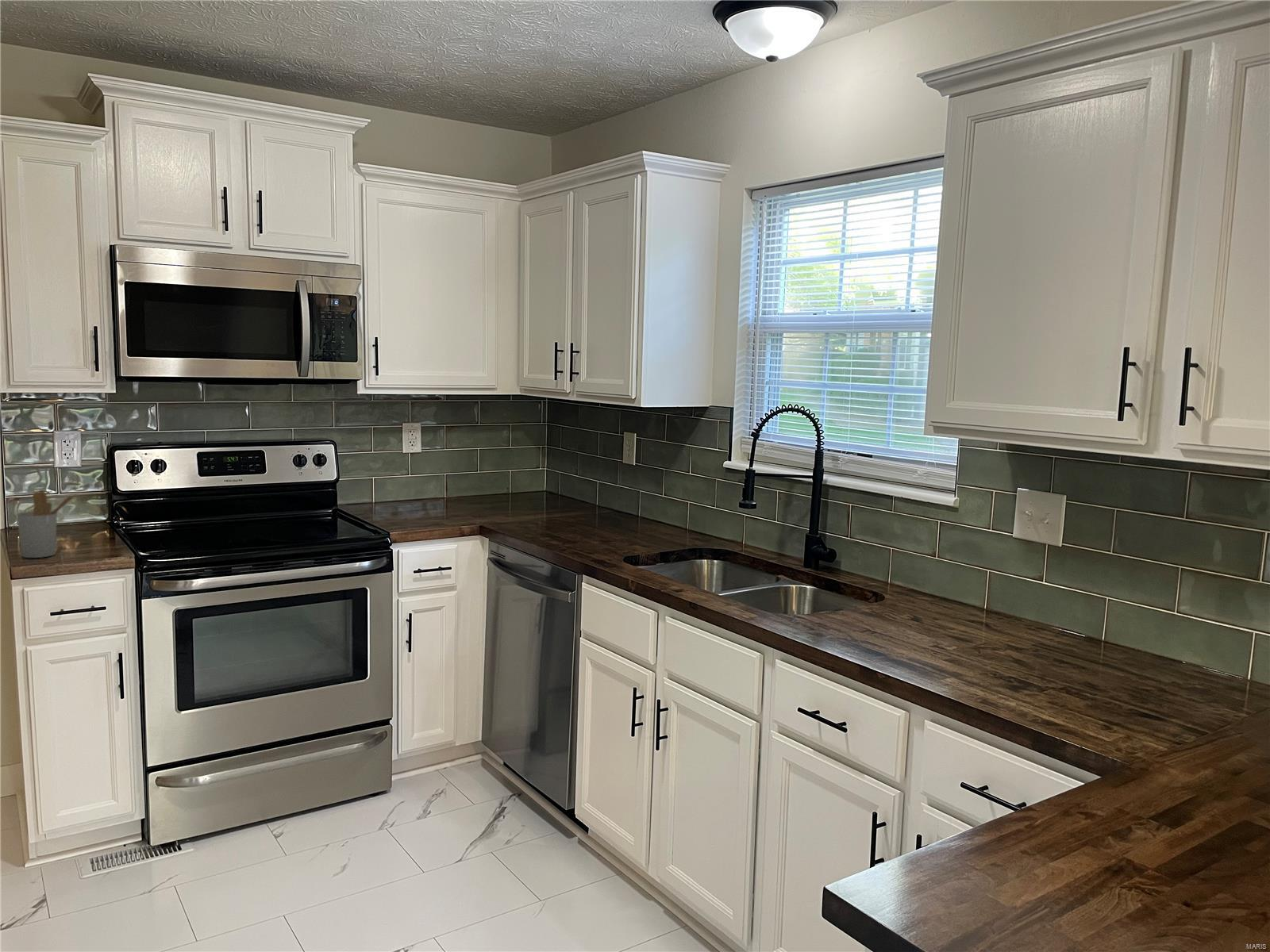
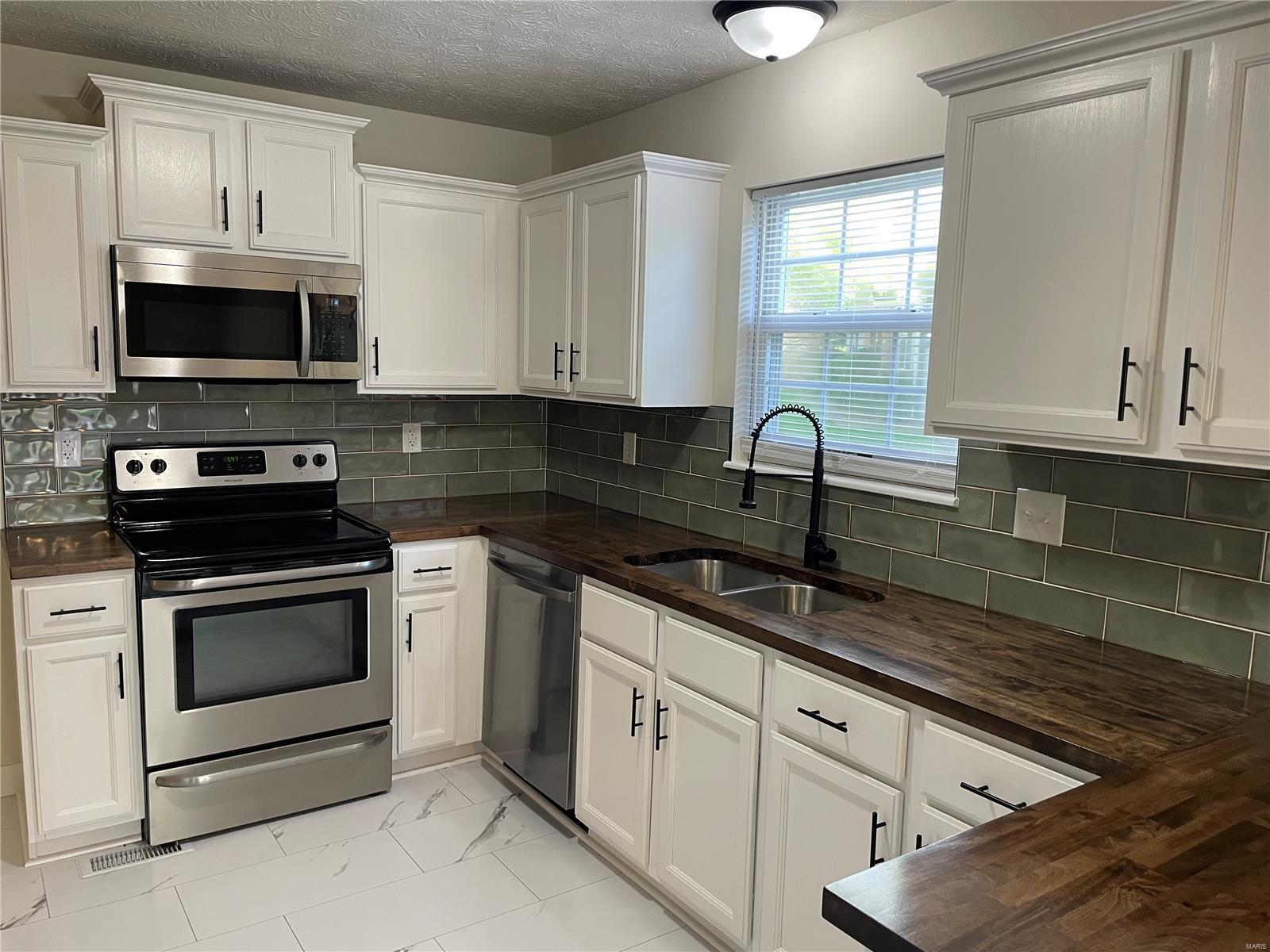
- utensil holder [16,489,77,559]
